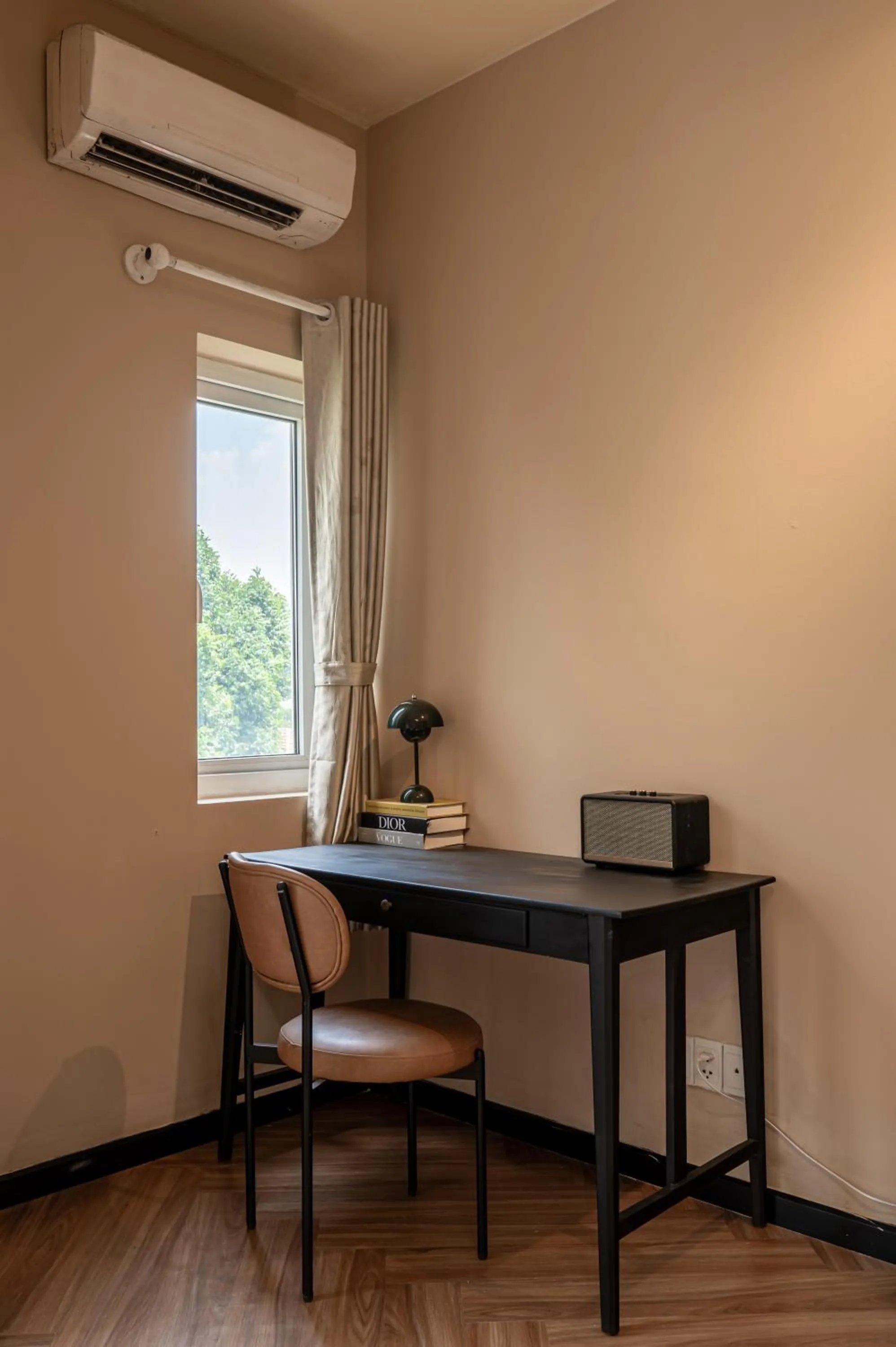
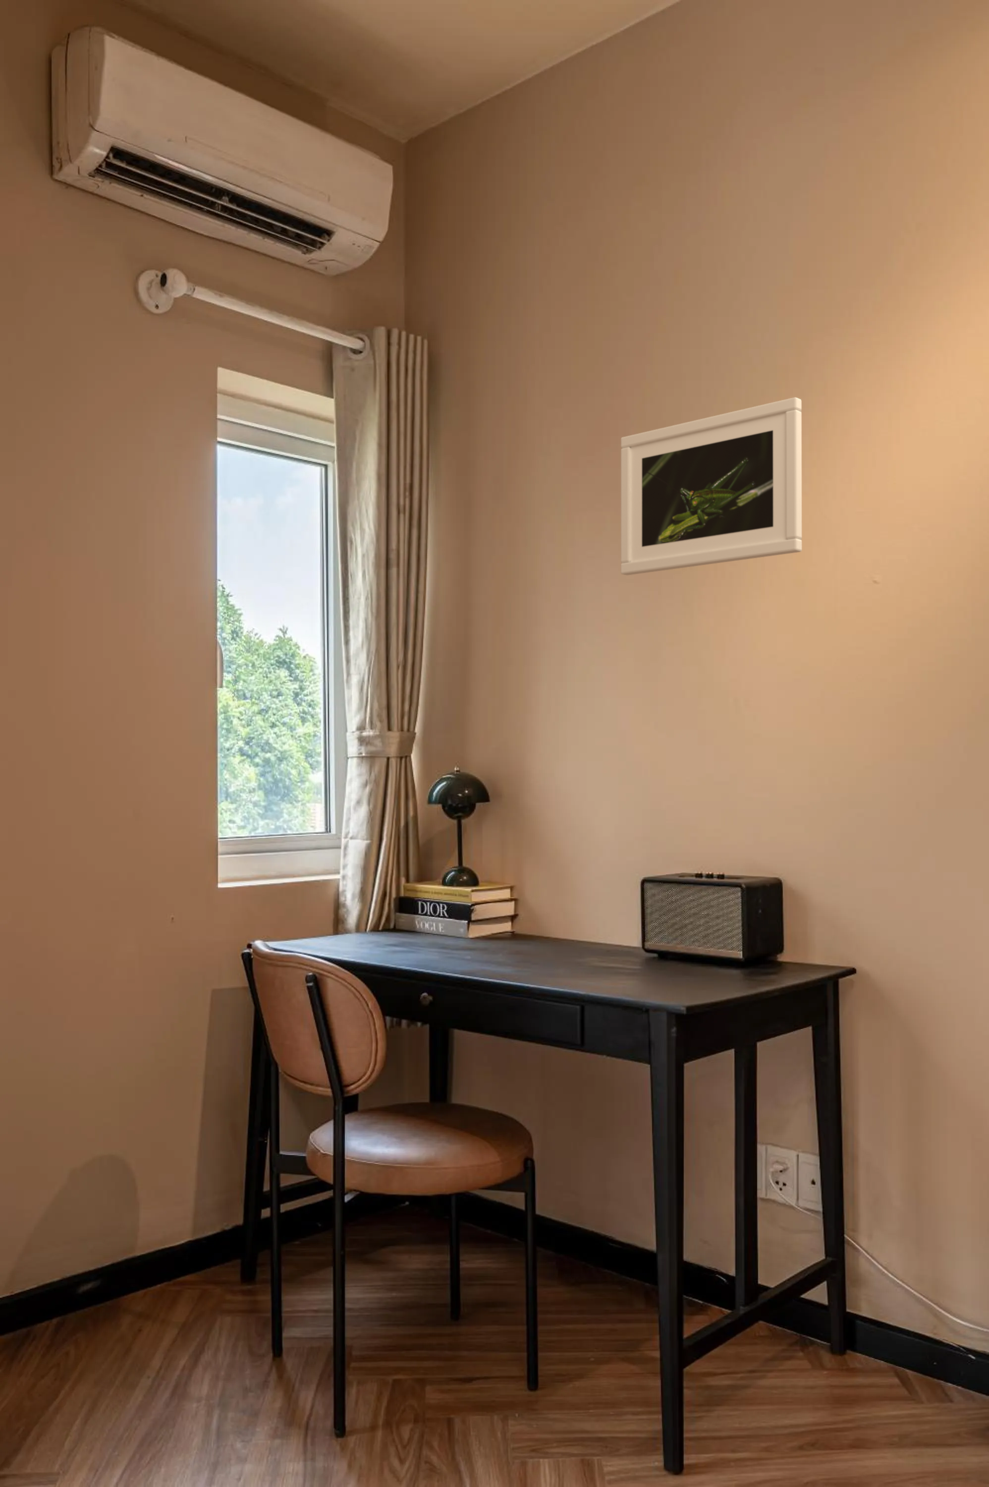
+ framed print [620,396,802,576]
